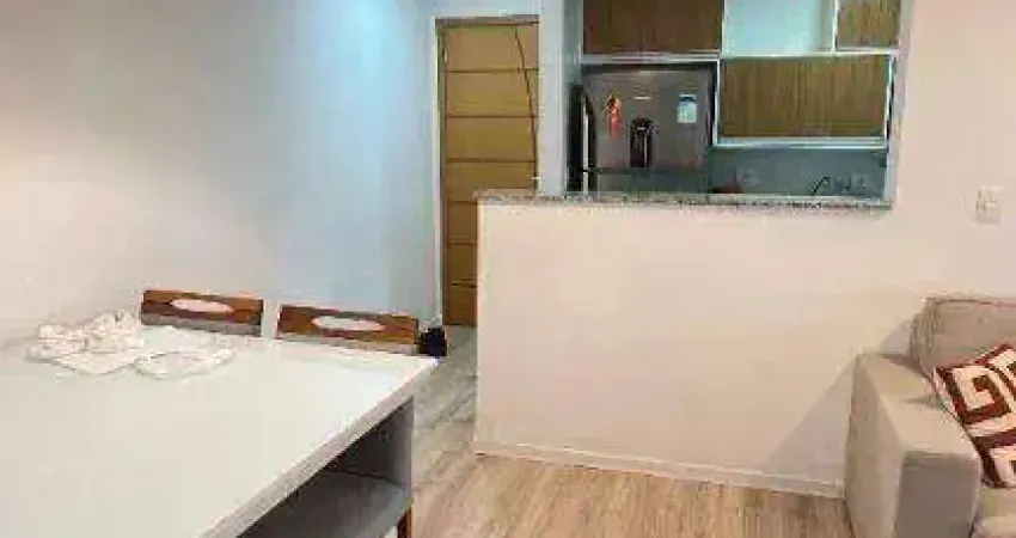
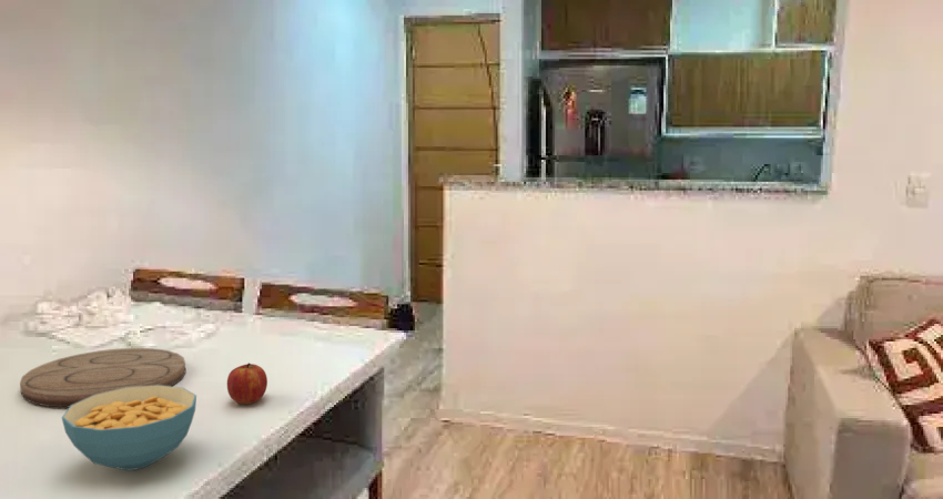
+ fruit [226,361,268,405]
+ cereal bowl [61,385,197,471]
+ cutting board [19,347,186,408]
